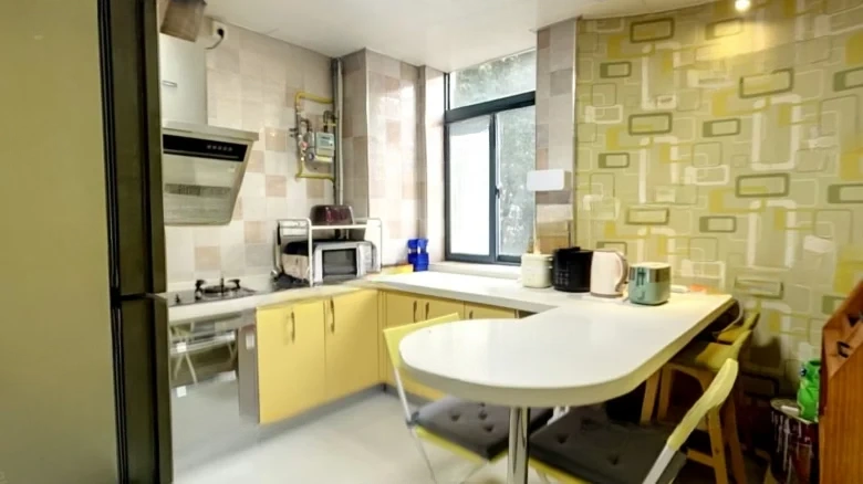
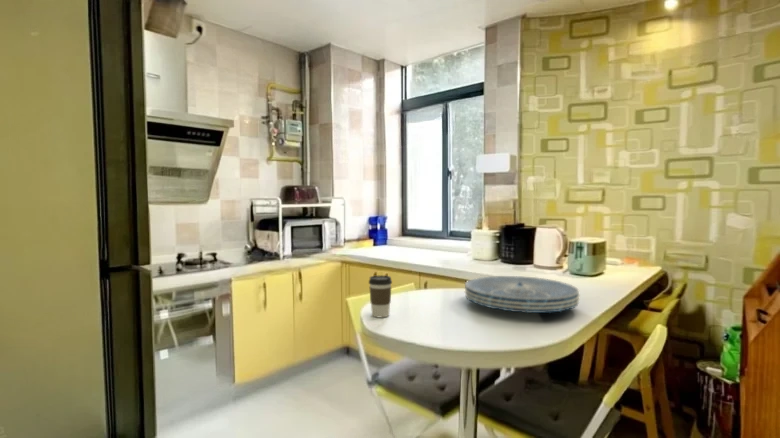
+ coffee cup [368,274,393,318]
+ placemat [464,275,581,314]
